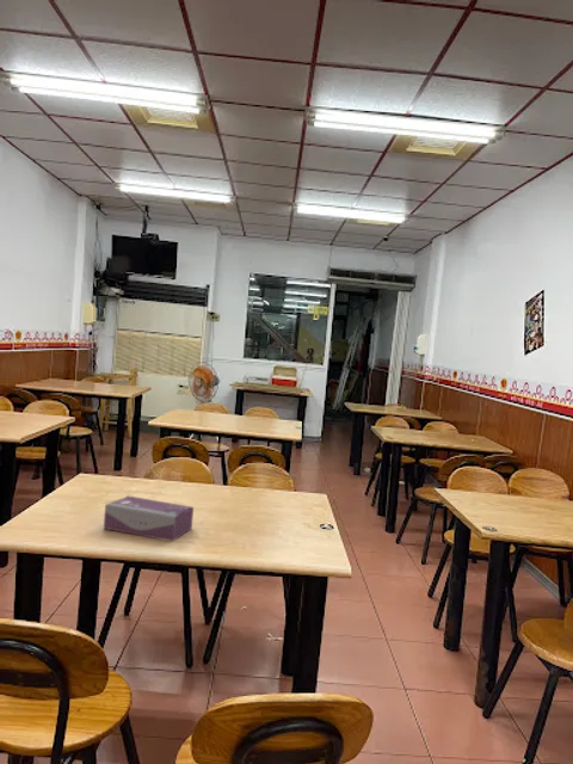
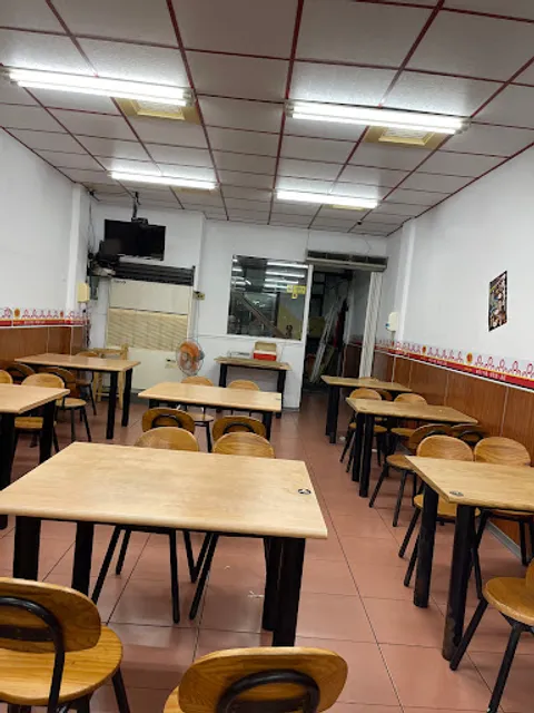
- tissue box [103,494,195,543]
